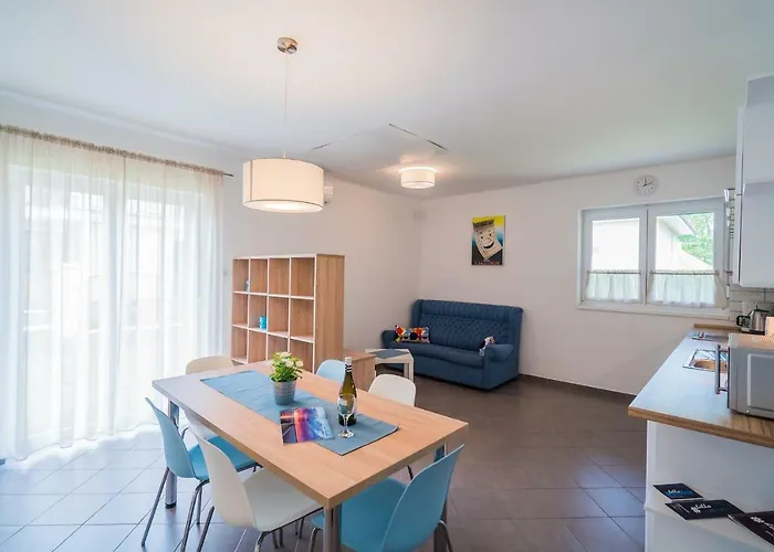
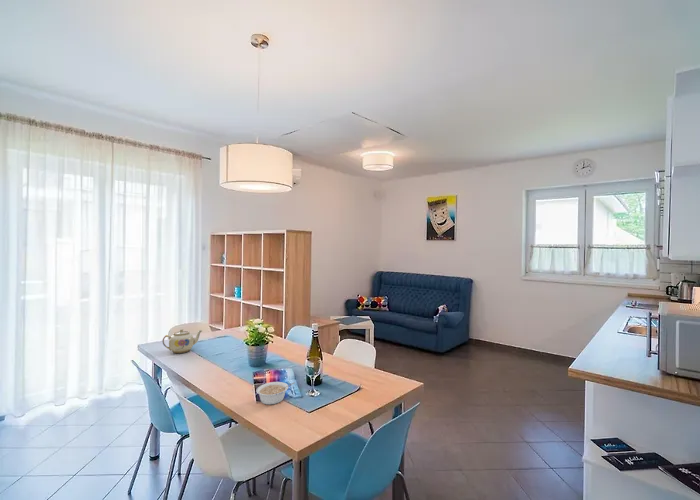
+ legume [255,381,296,406]
+ teapot [162,328,203,354]
